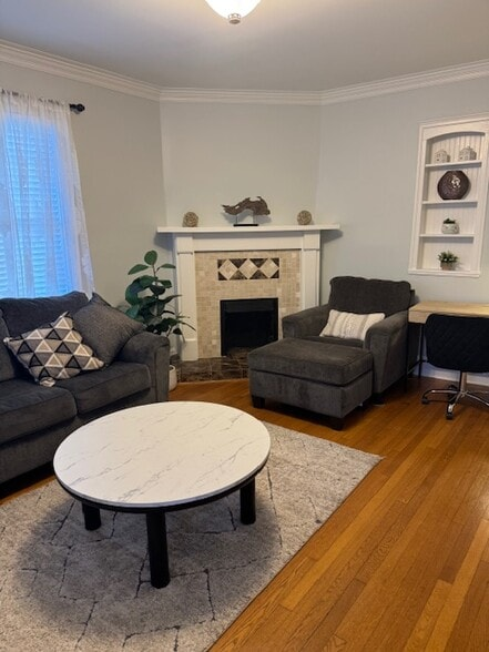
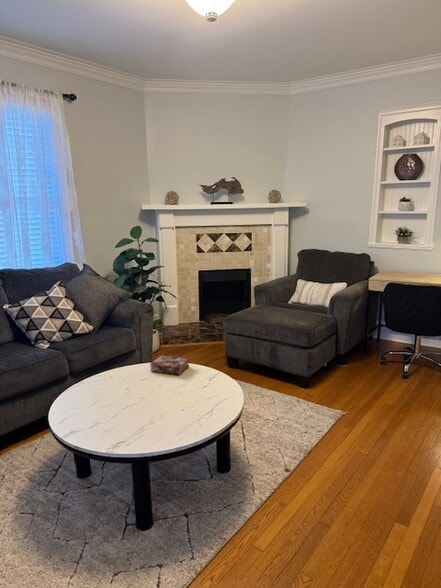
+ book [149,354,190,376]
